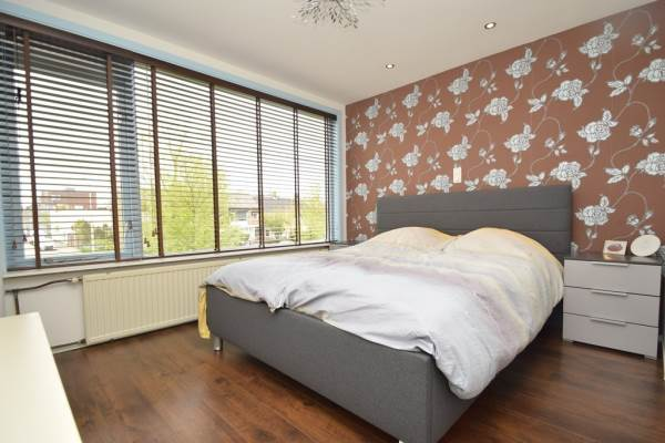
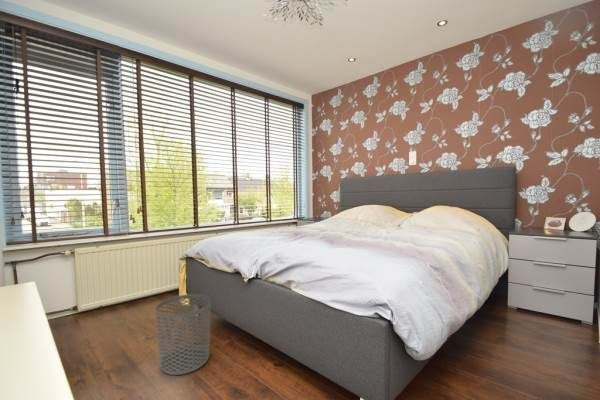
+ waste bin [155,293,212,376]
